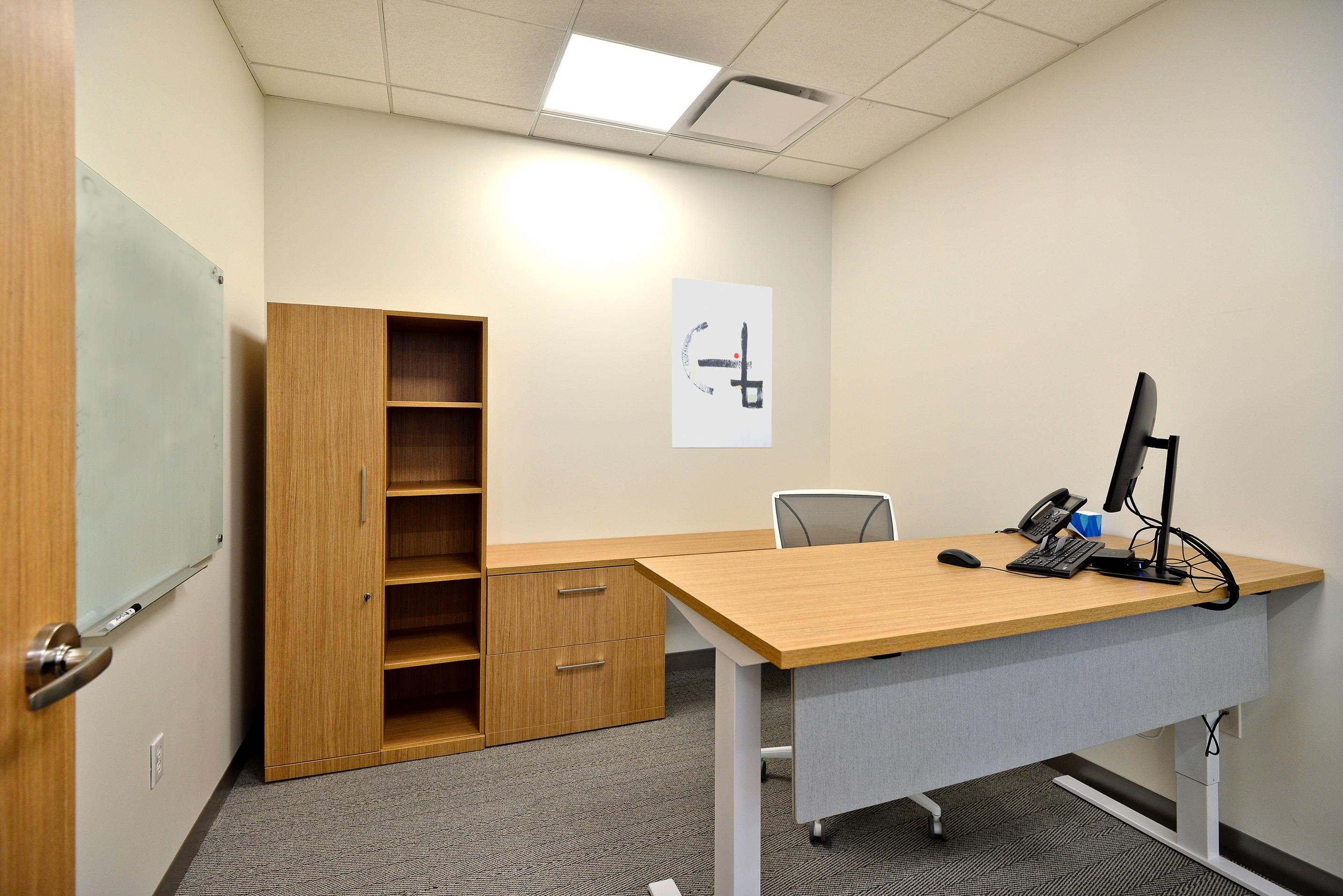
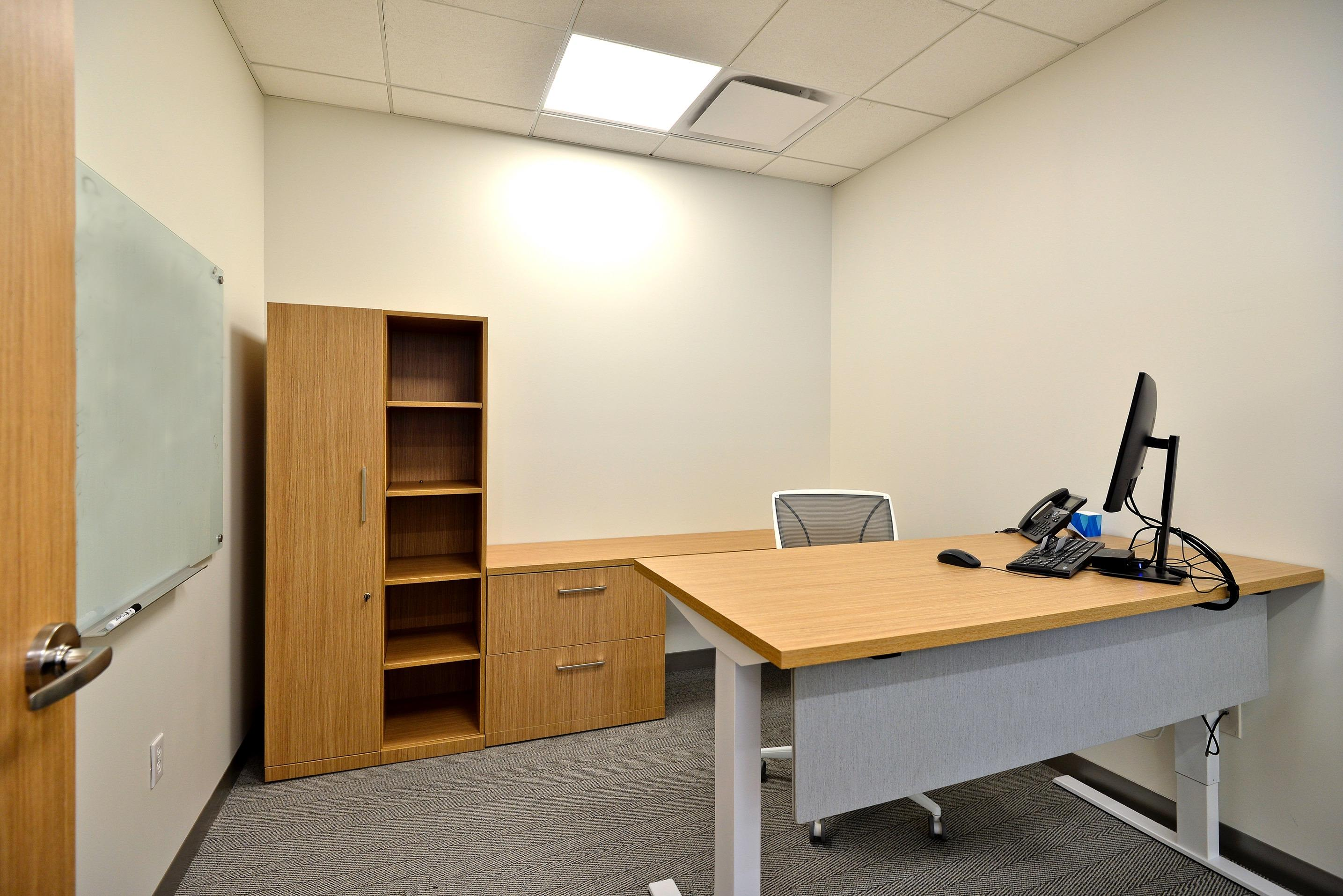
- wall art [671,277,772,449]
